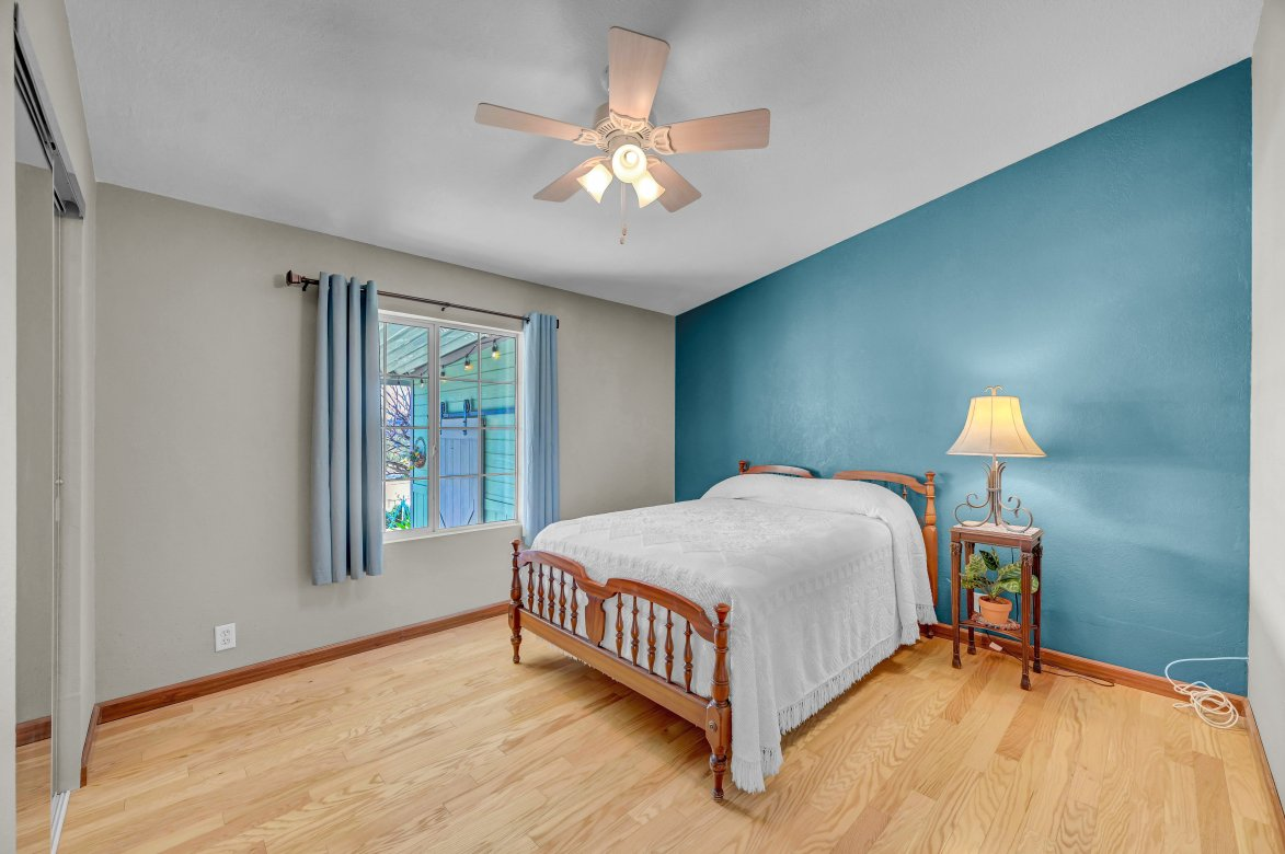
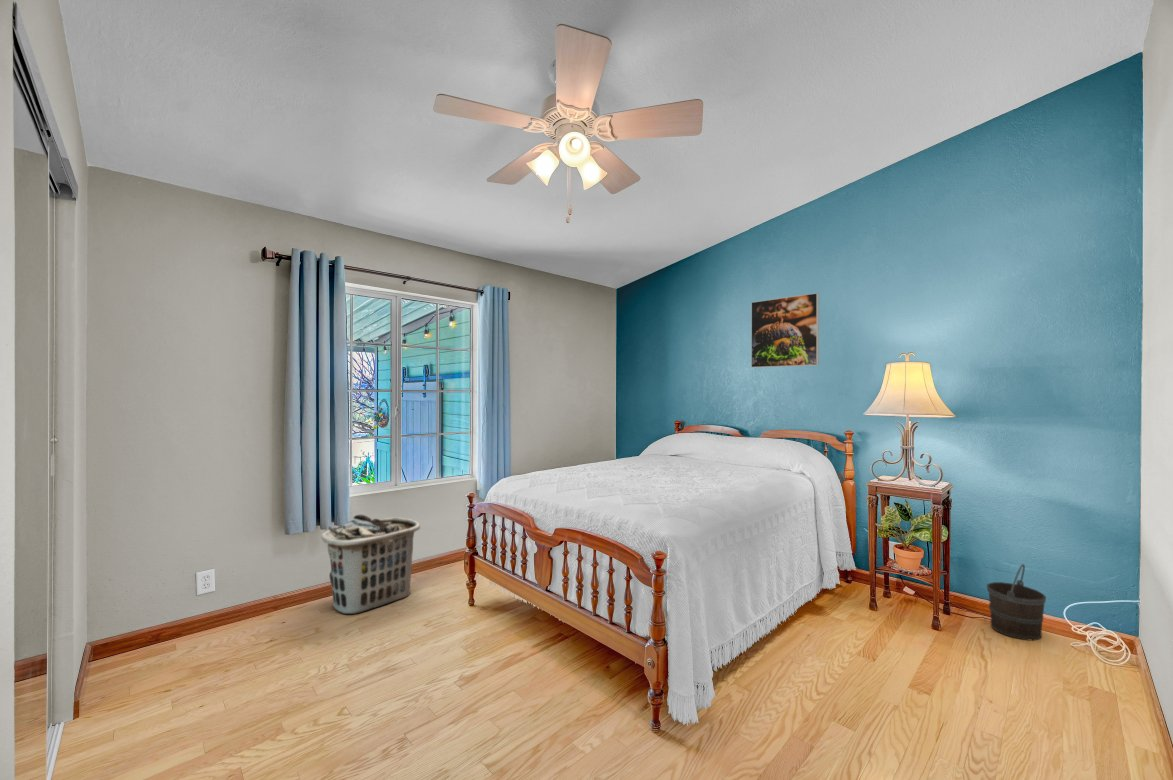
+ bucket [986,563,1047,641]
+ clothes hamper [320,514,421,615]
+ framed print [750,292,820,369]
